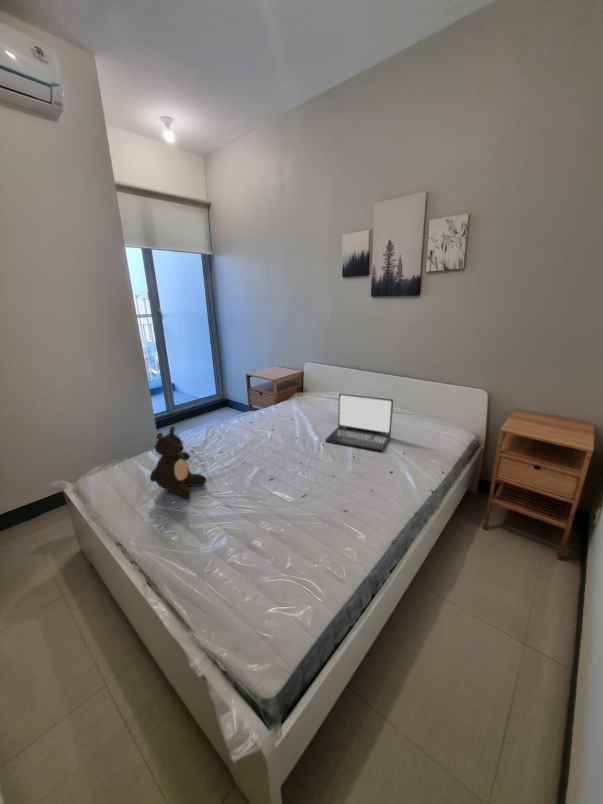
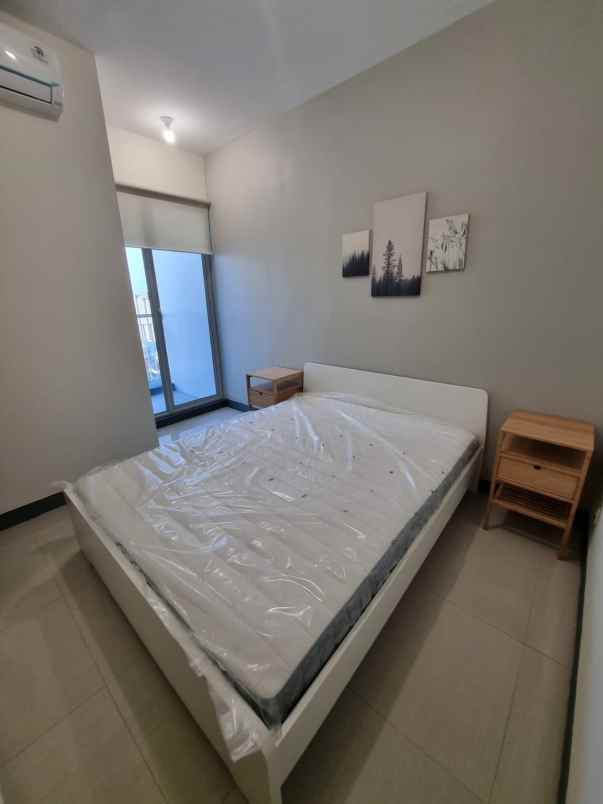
- laptop [324,392,394,453]
- teddy bear [149,425,207,499]
